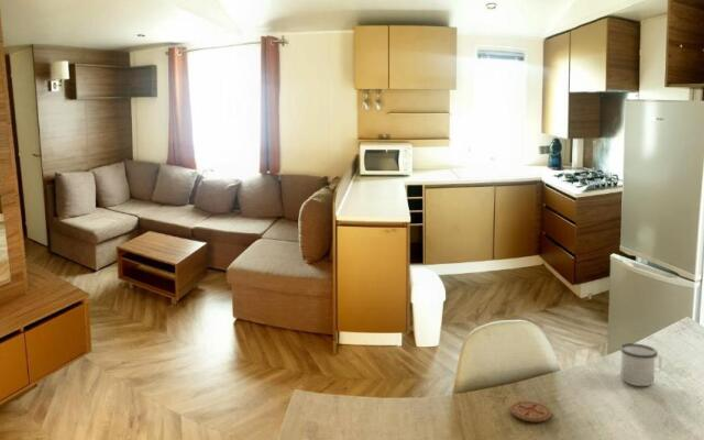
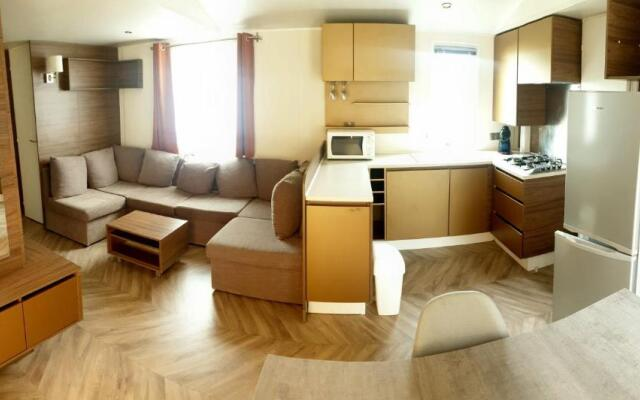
- coaster [509,400,552,424]
- mug [619,342,663,387]
